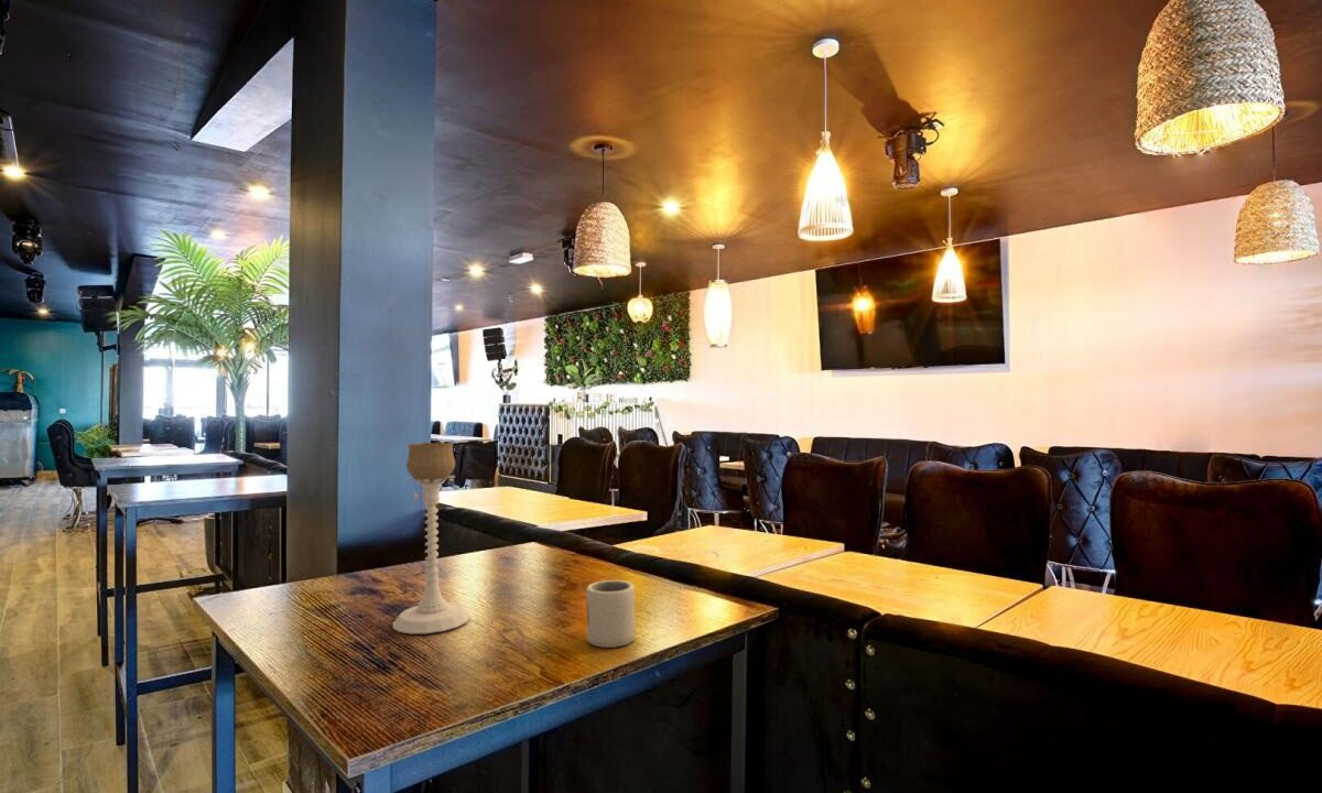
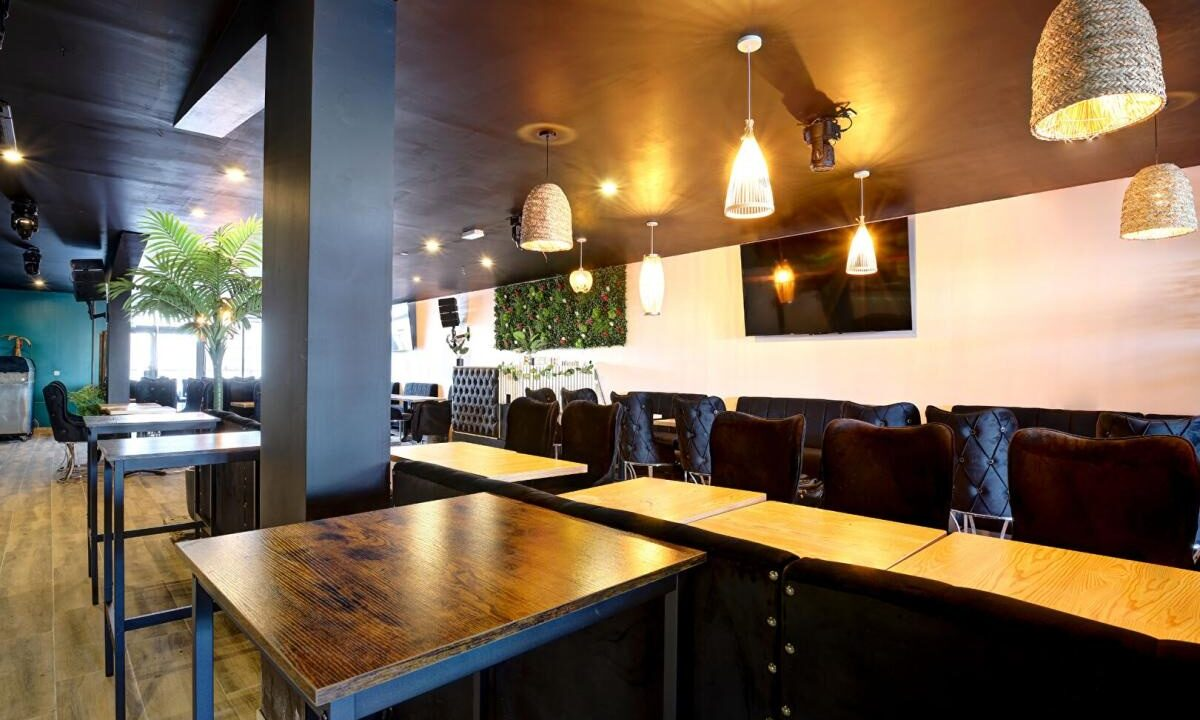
- candle holder [392,441,472,634]
- cup [585,579,636,649]
